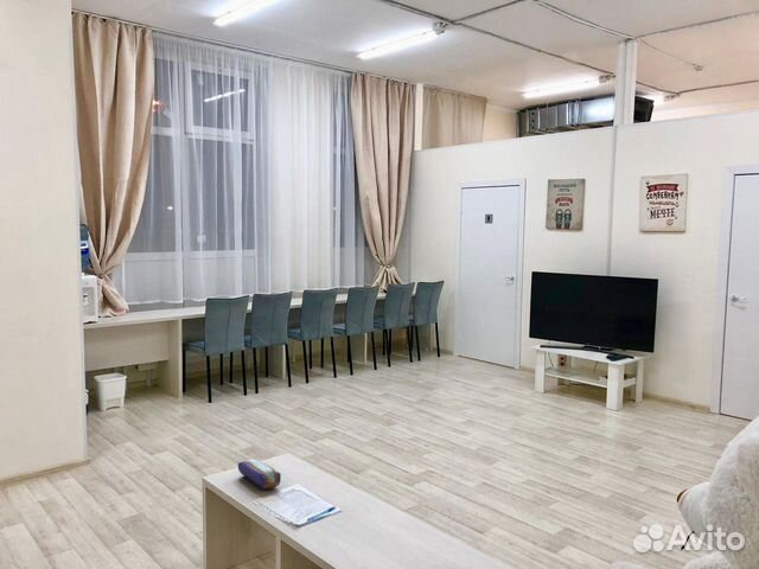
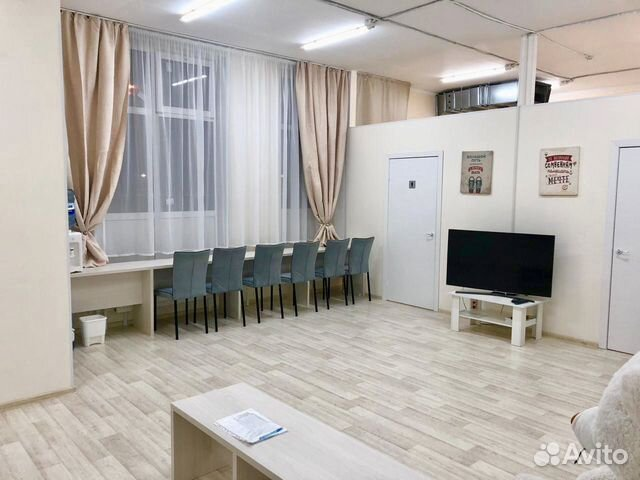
- pencil case [237,458,282,491]
